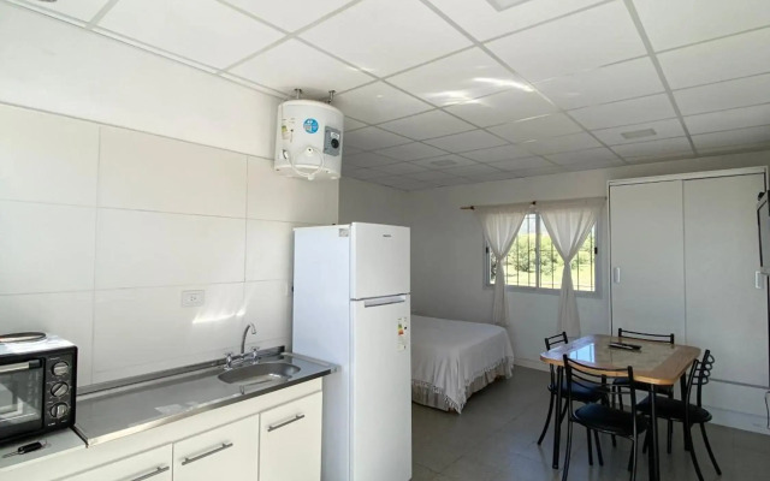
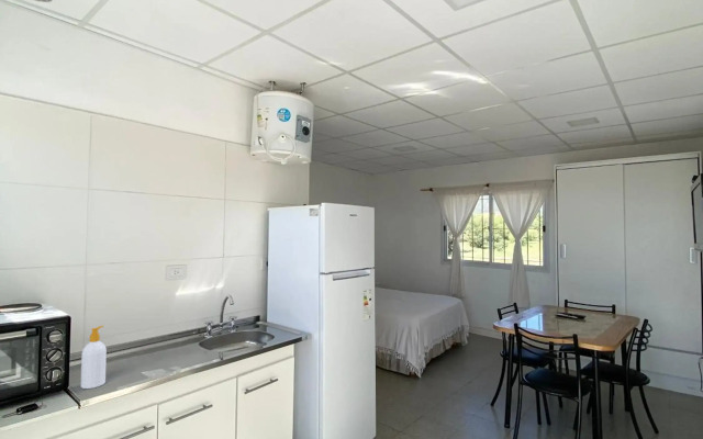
+ soap bottle [80,325,108,390]
